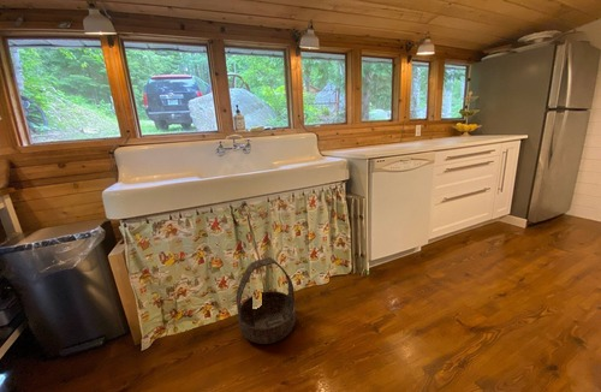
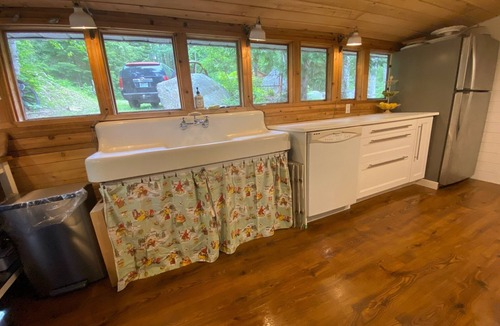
- basket [234,256,297,345]
